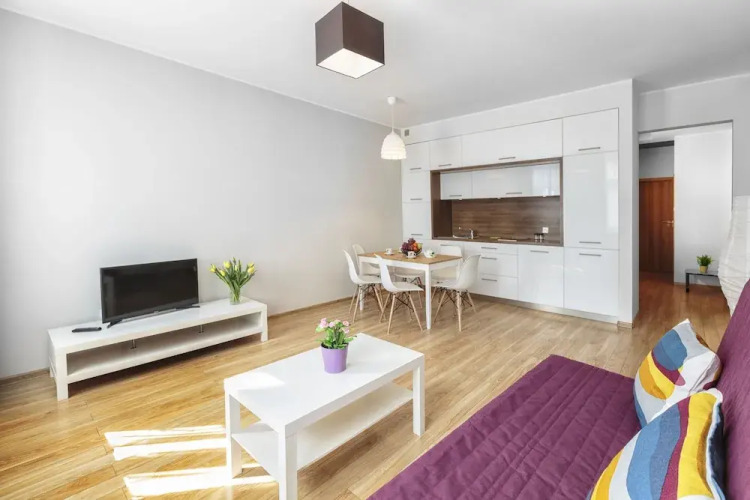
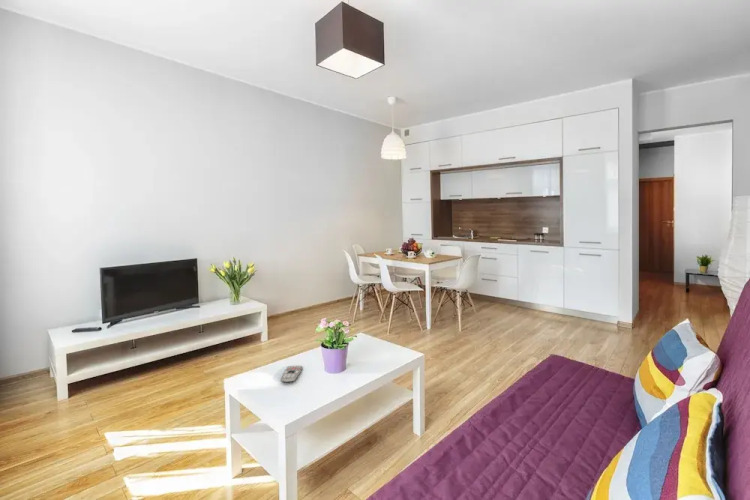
+ remote control [280,365,304,383]
